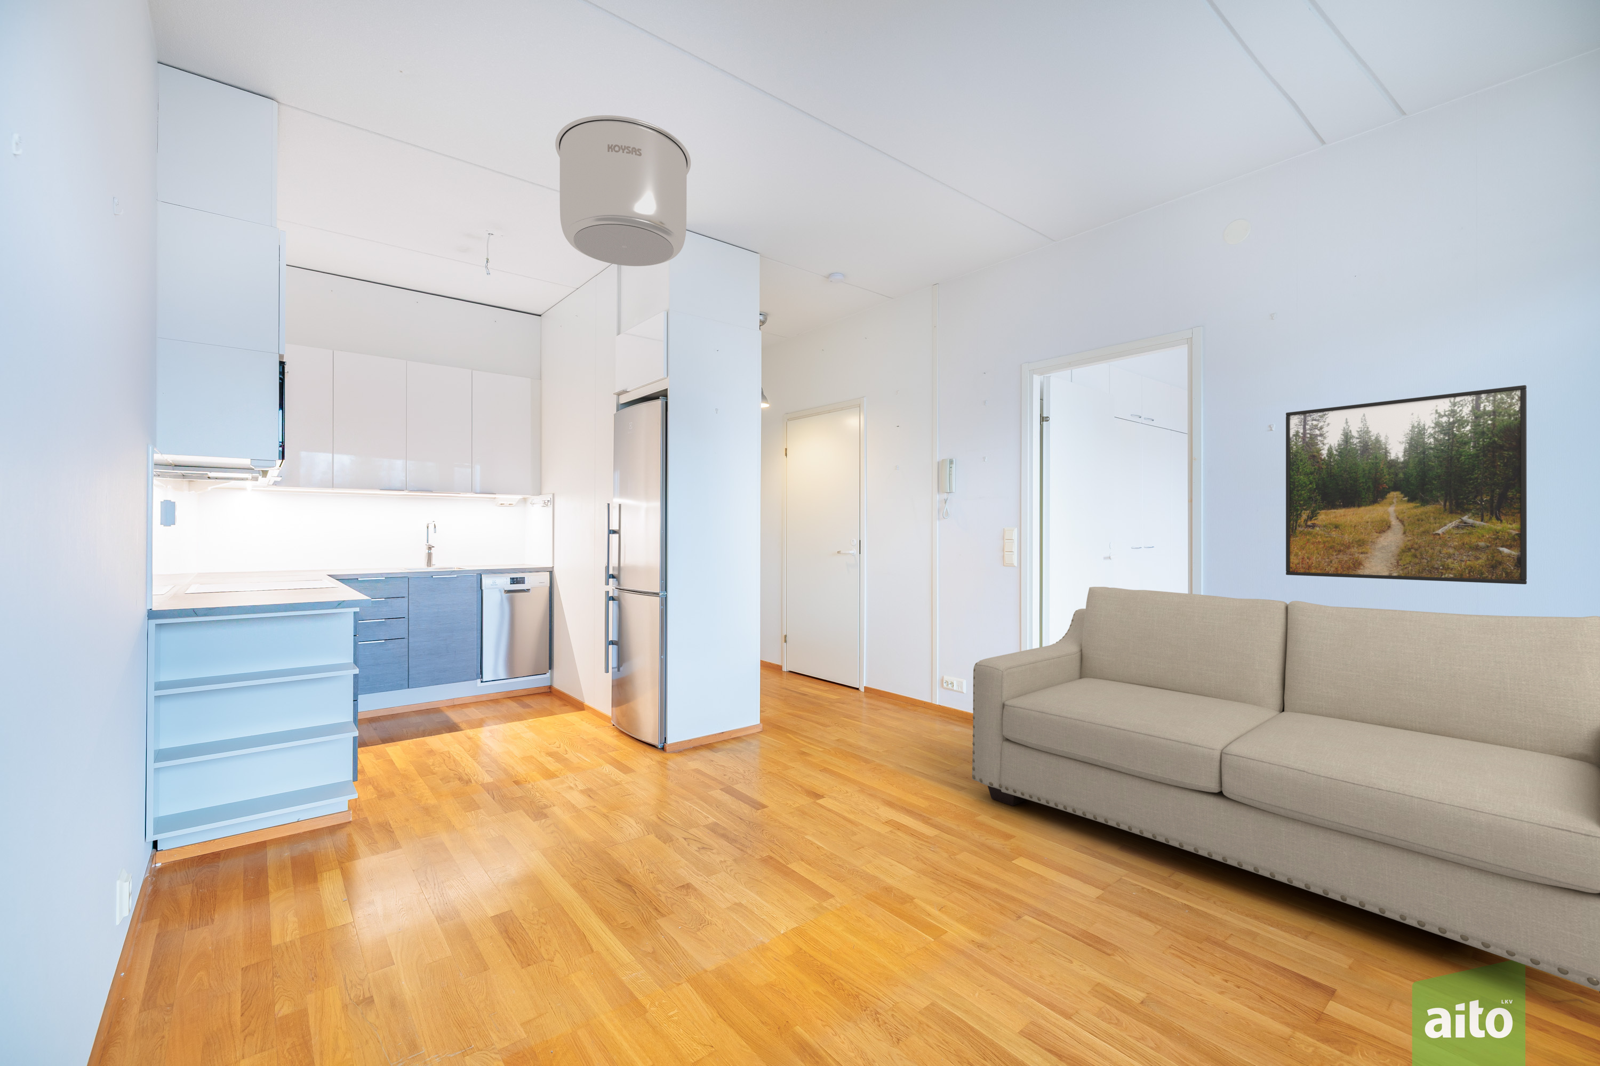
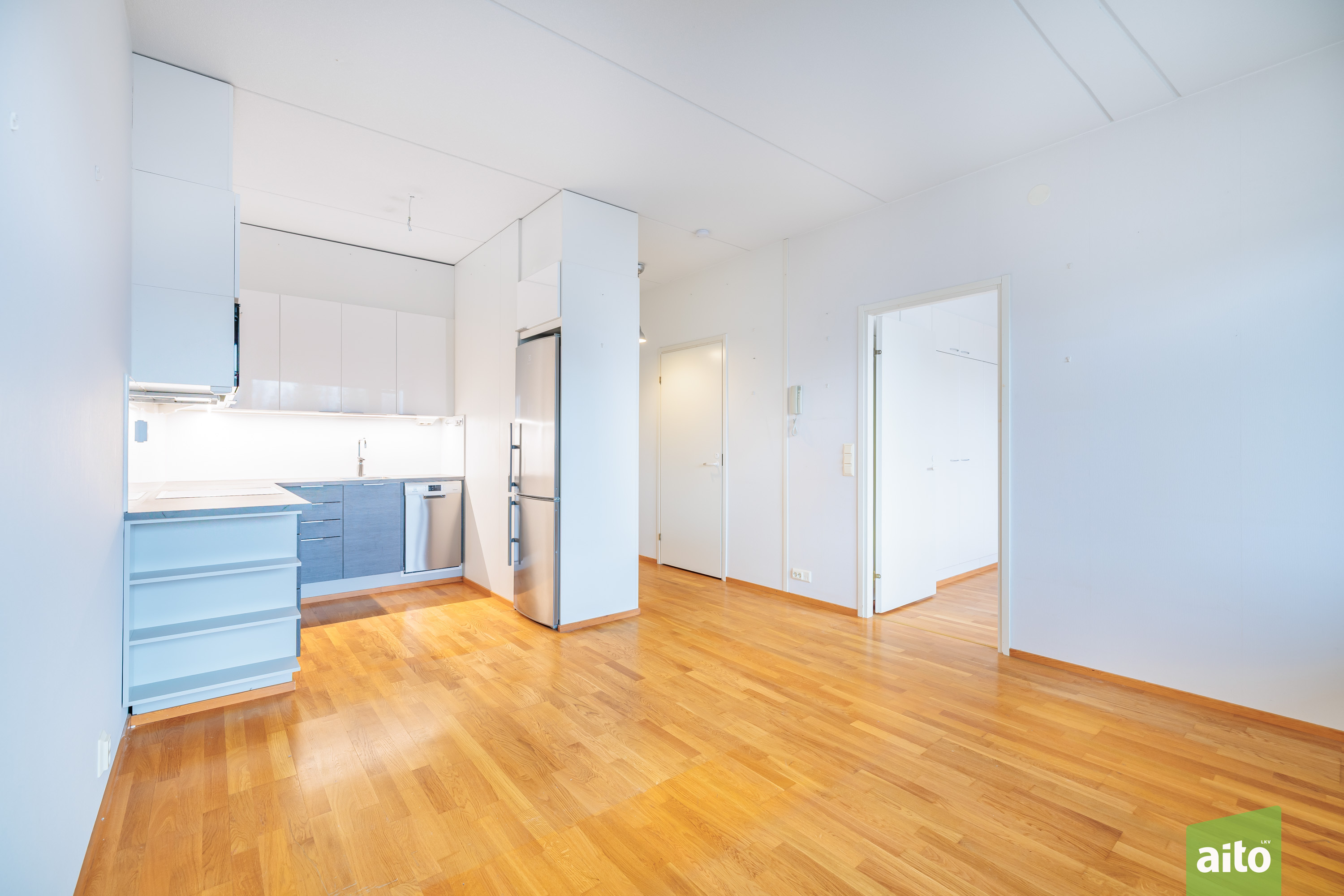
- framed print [1286,384,1527,584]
- sofa [971,587,1600,993]
- ceiling light [555,114,692,266]
